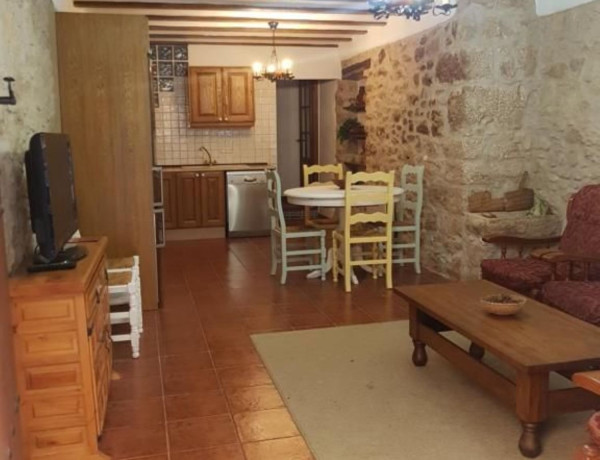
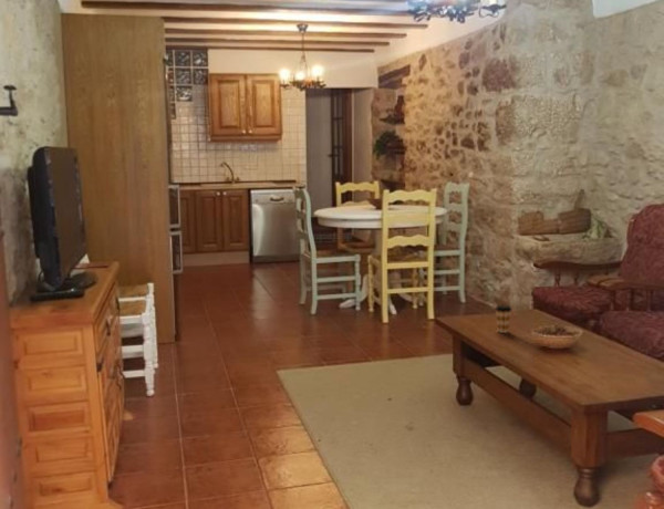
+ coffee cup [494,304,513,334]
